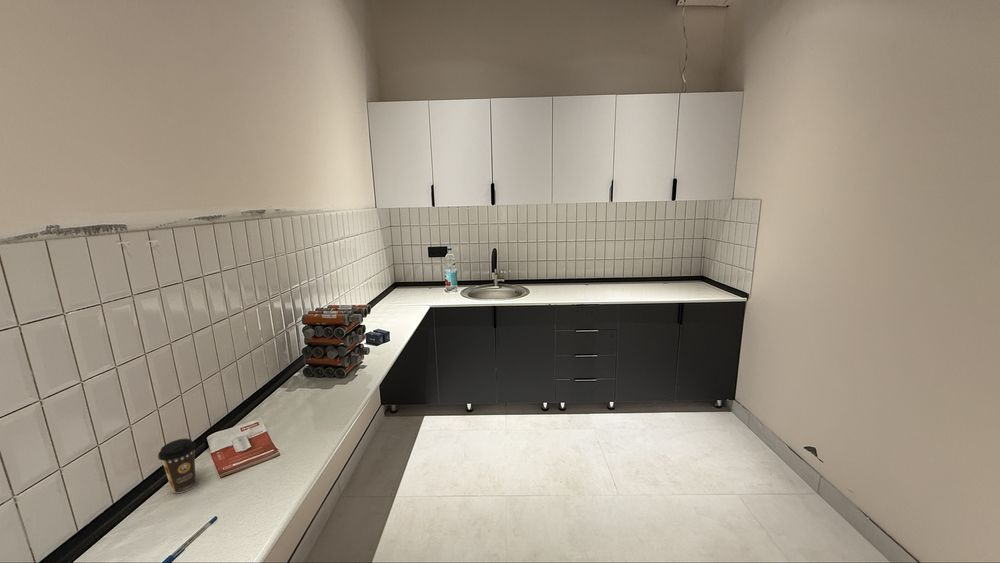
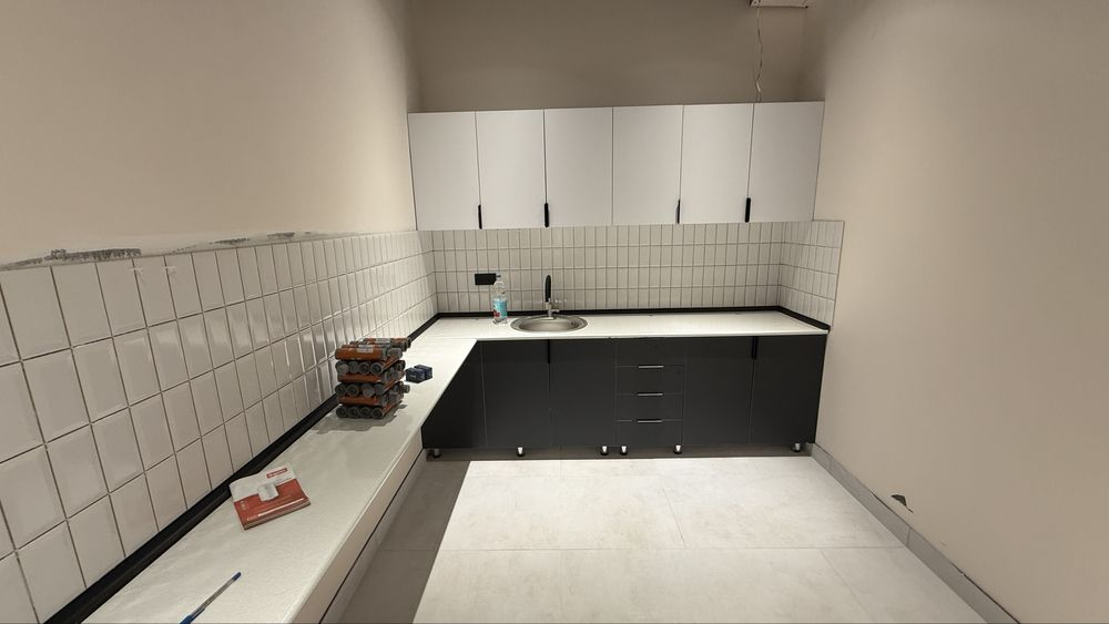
- coffee cup [157,438,197,494]
